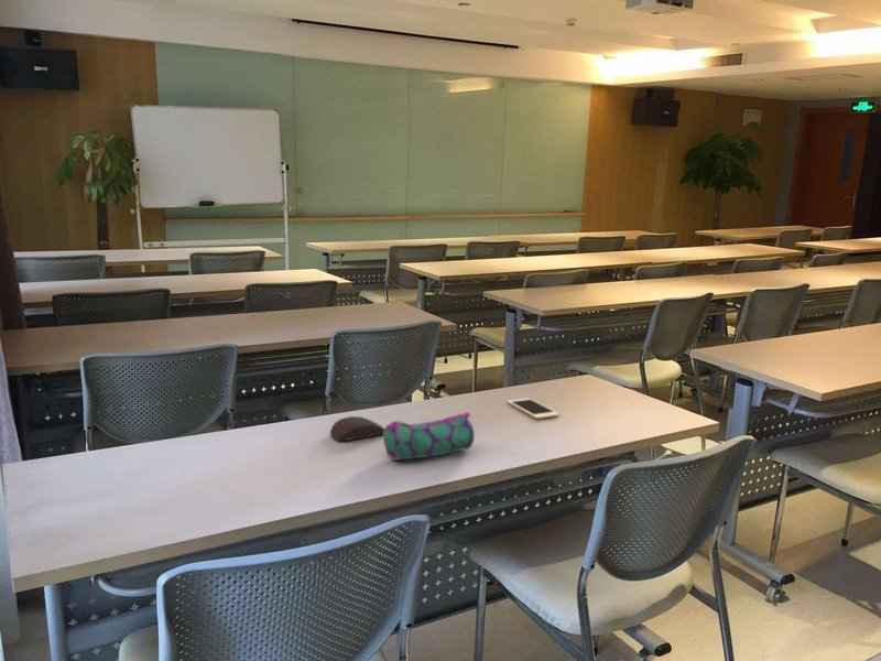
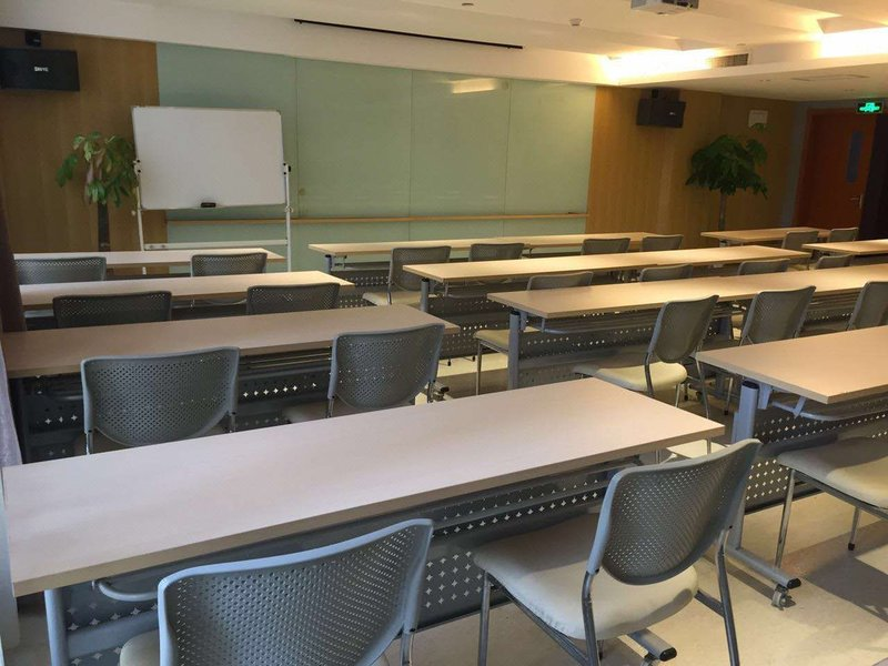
- pencil case [382,411,476,462]
- cell phone [507,397,561,420]
- computer mouse [329,415,385,442]
